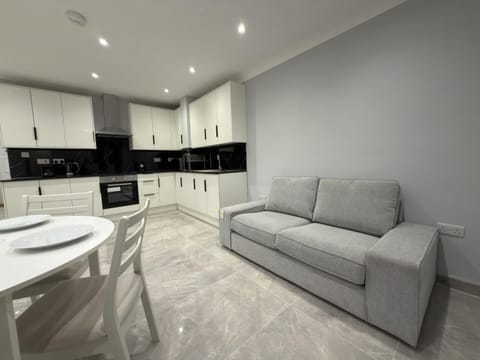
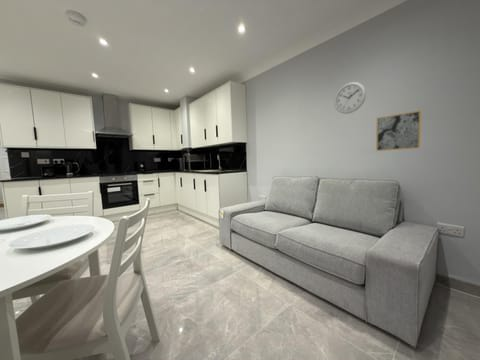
+ wall art [375,109,423,152]
+ wall clock [333,81,367,115]
